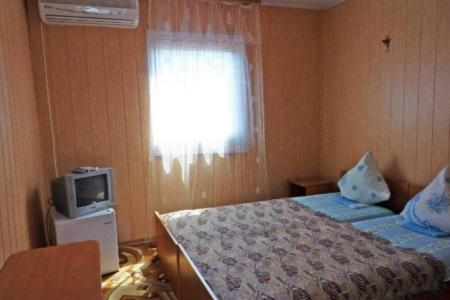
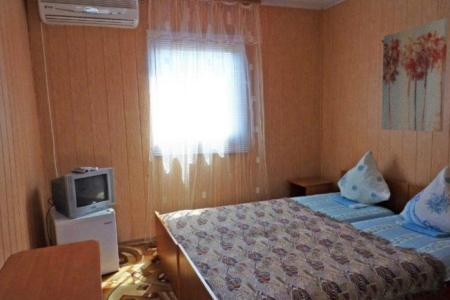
+ wall art [380,17,449,133]
